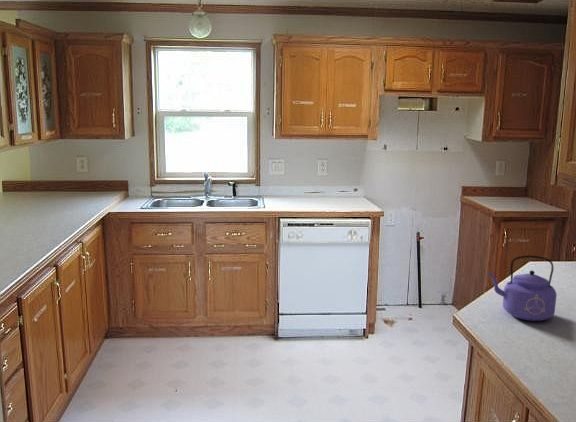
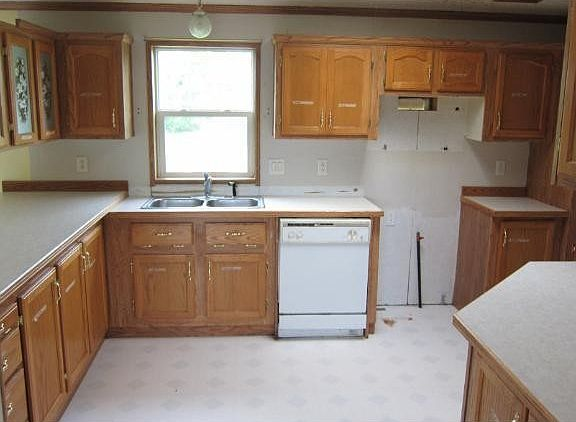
- kettle [487,254,558,322]
